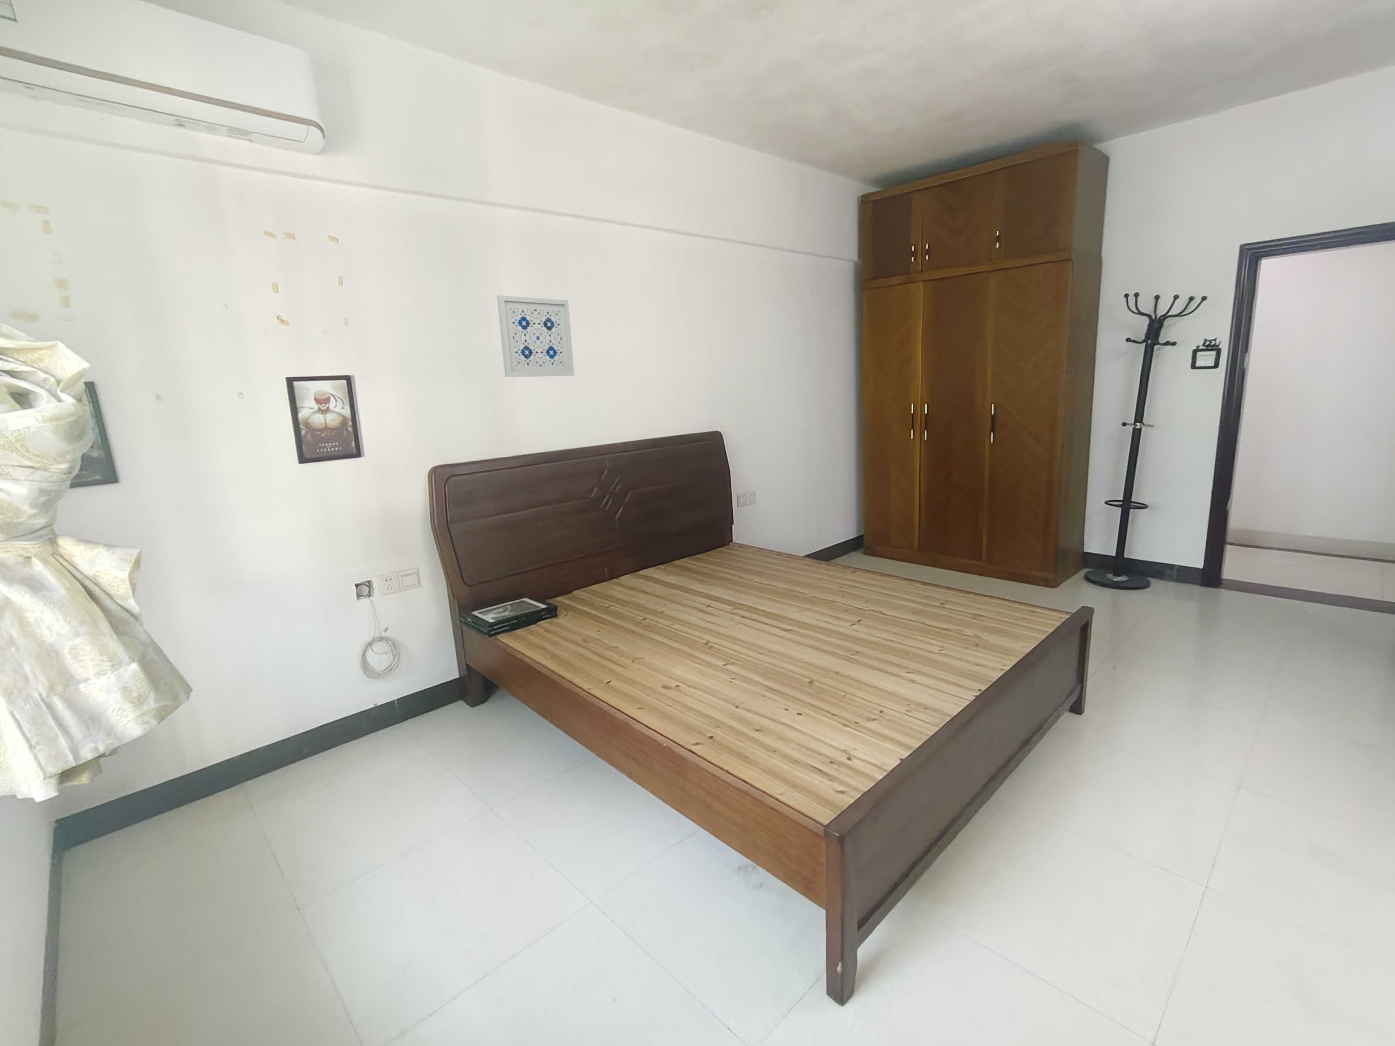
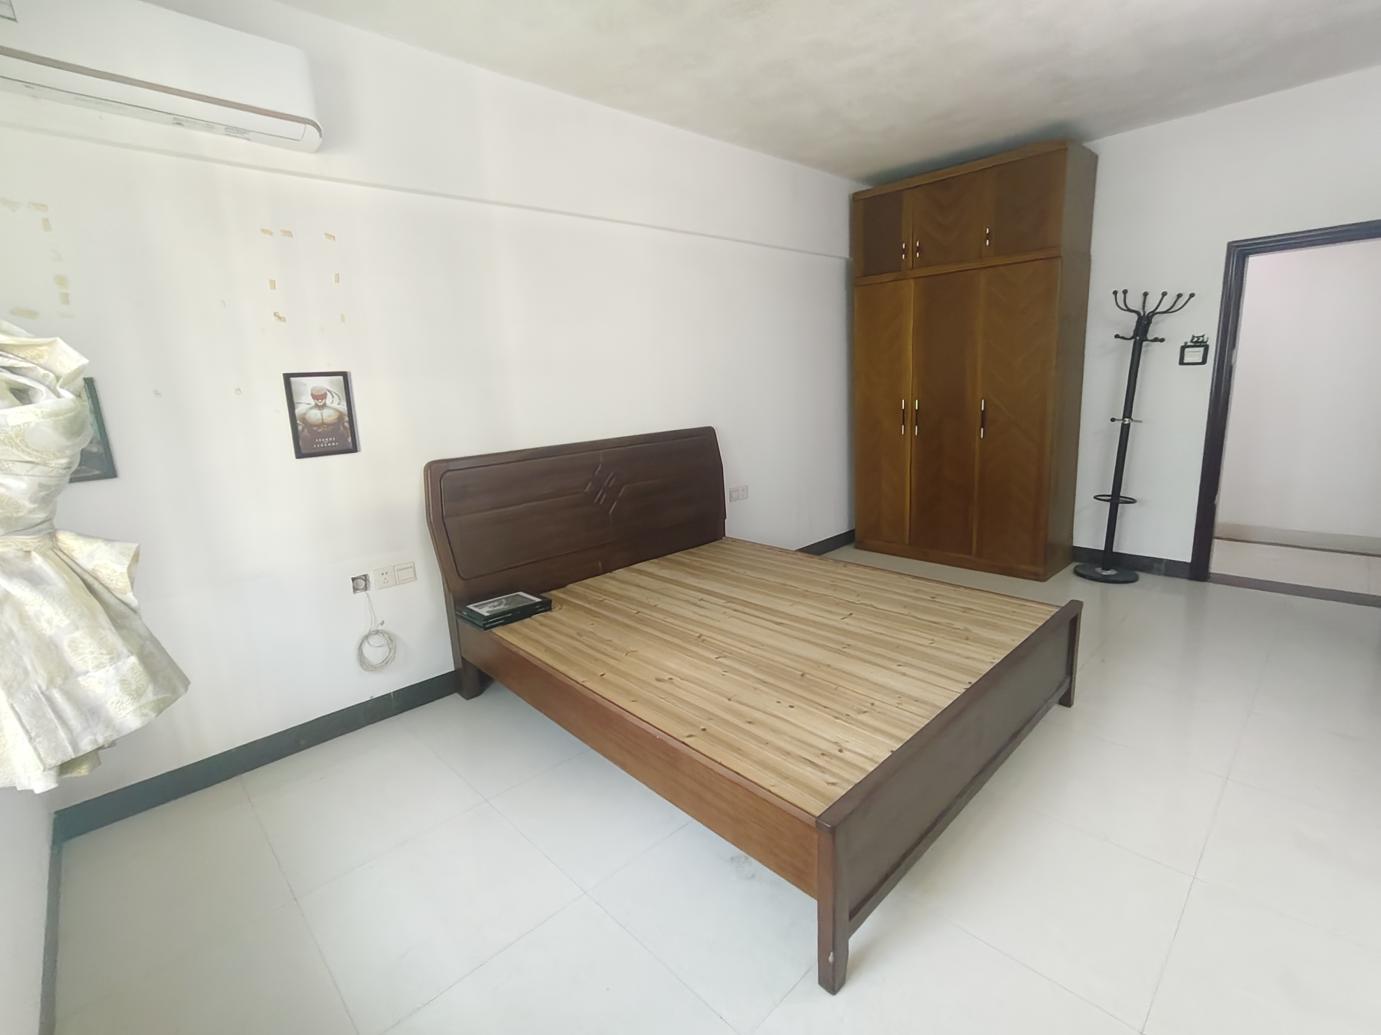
- wall art [496,296,574,378]
